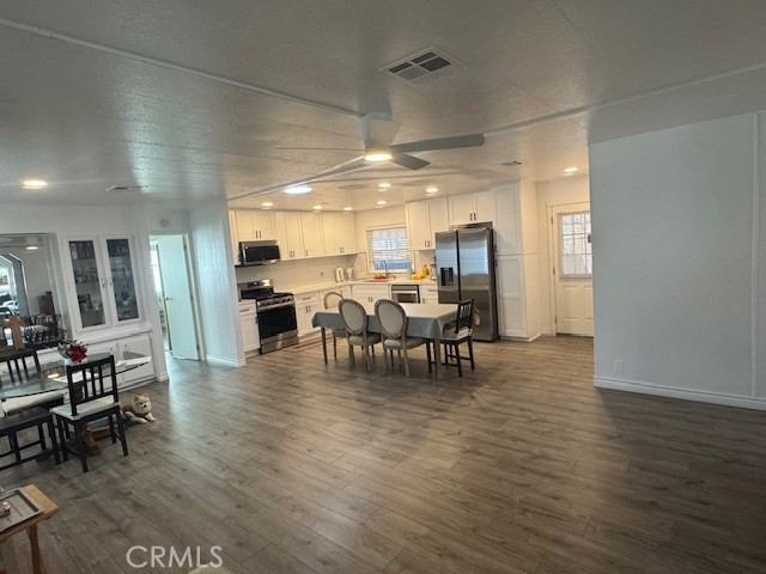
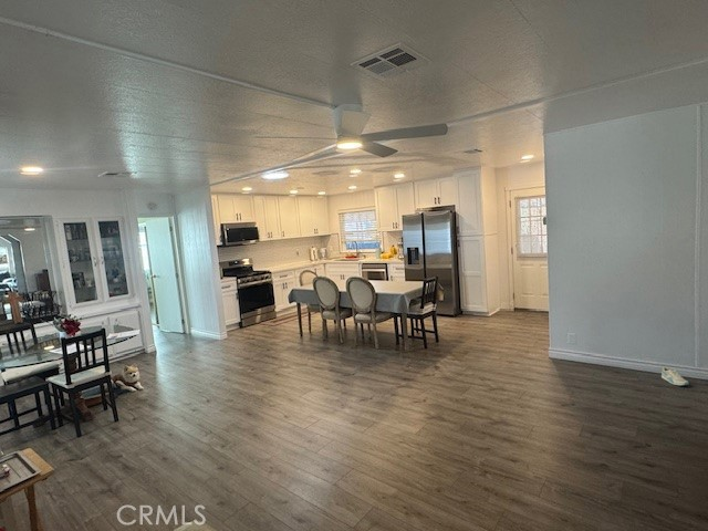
+ sneaker [660,366,690,386]
